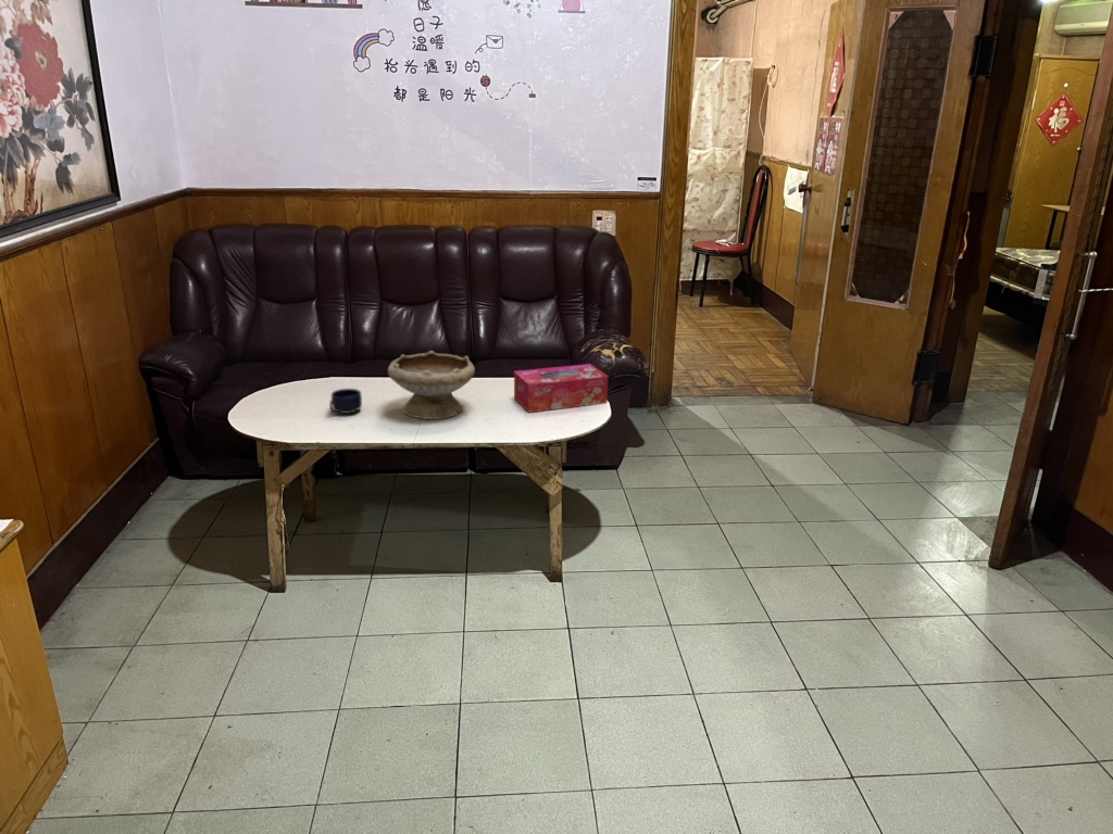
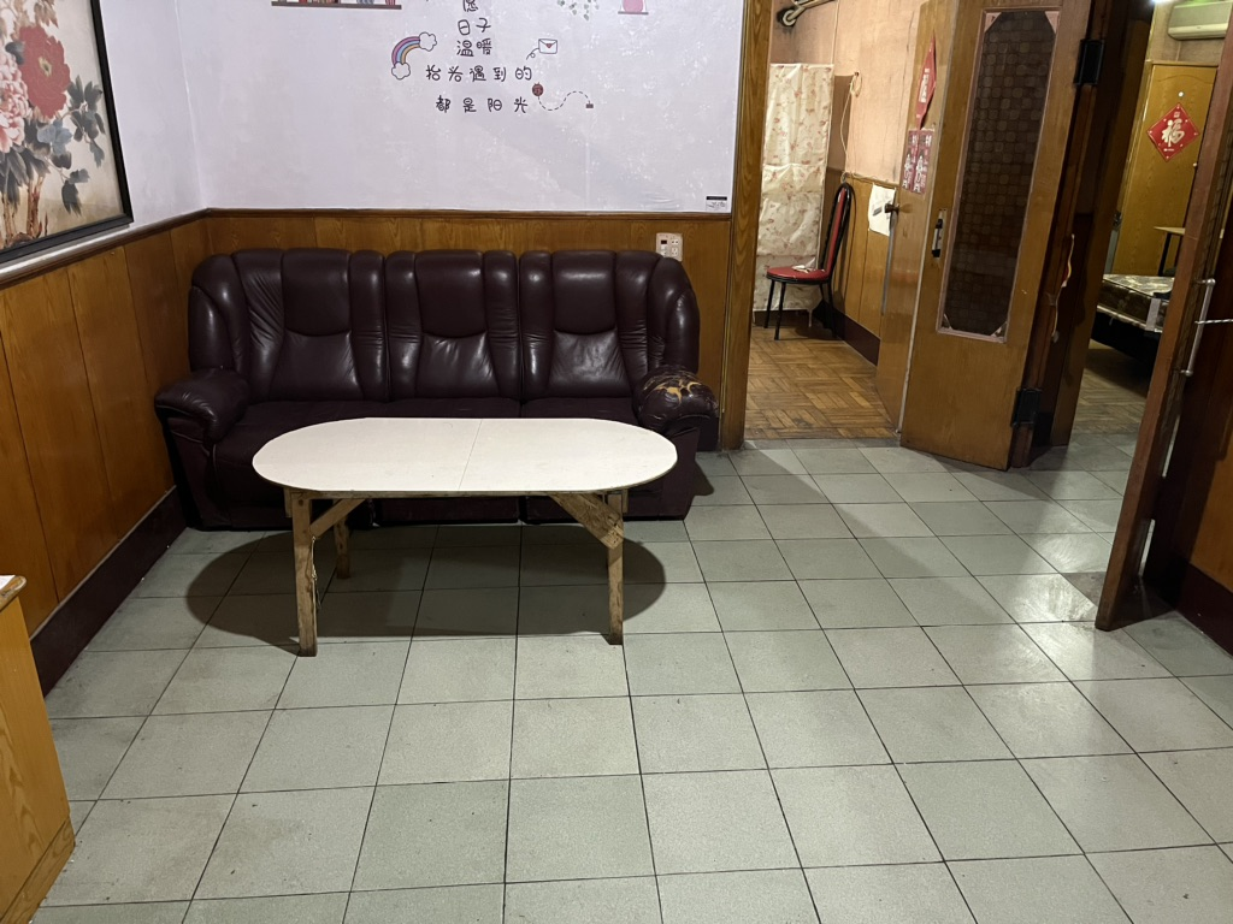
- bowl [387,350,476,420]
- tissue box [513,363,609,414]
- mug [328,388,363,415]
